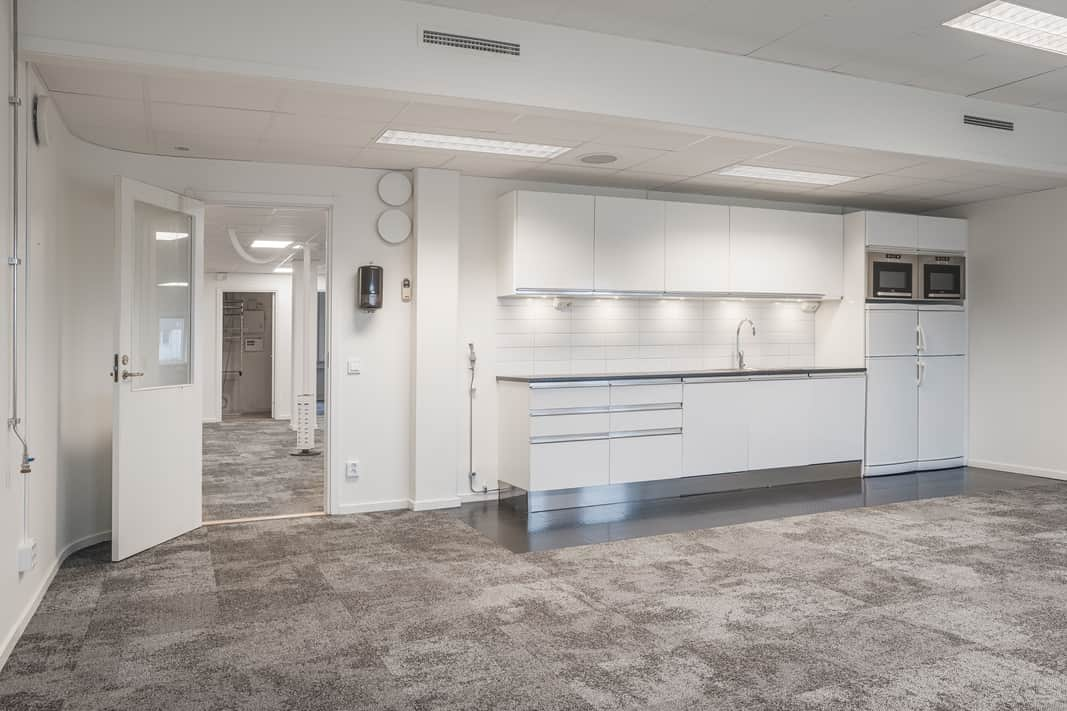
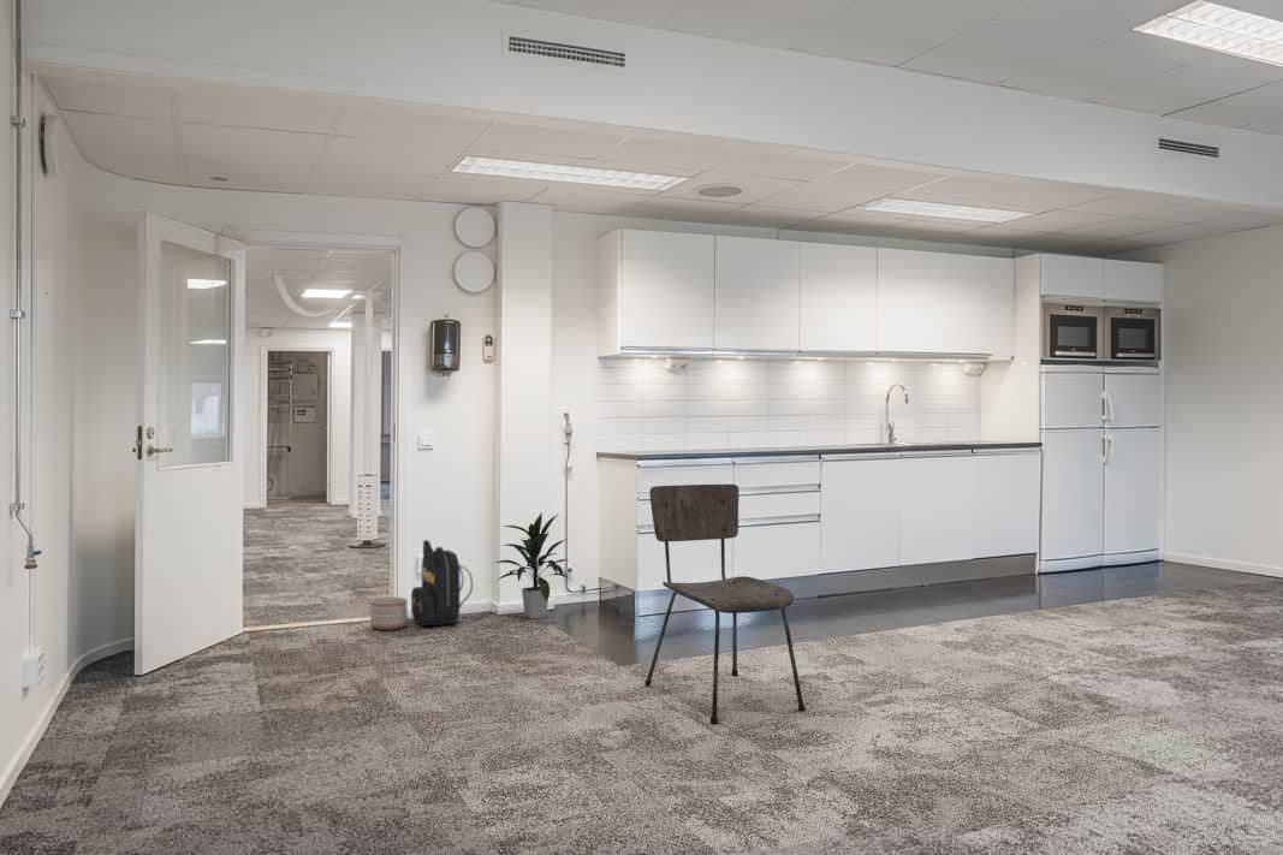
+ indoor plant [494,511,572,619]
+ backpack [410,539,474,627]
+ planter [369,595,408,631]
+ dining chair [643,483,807,725]
